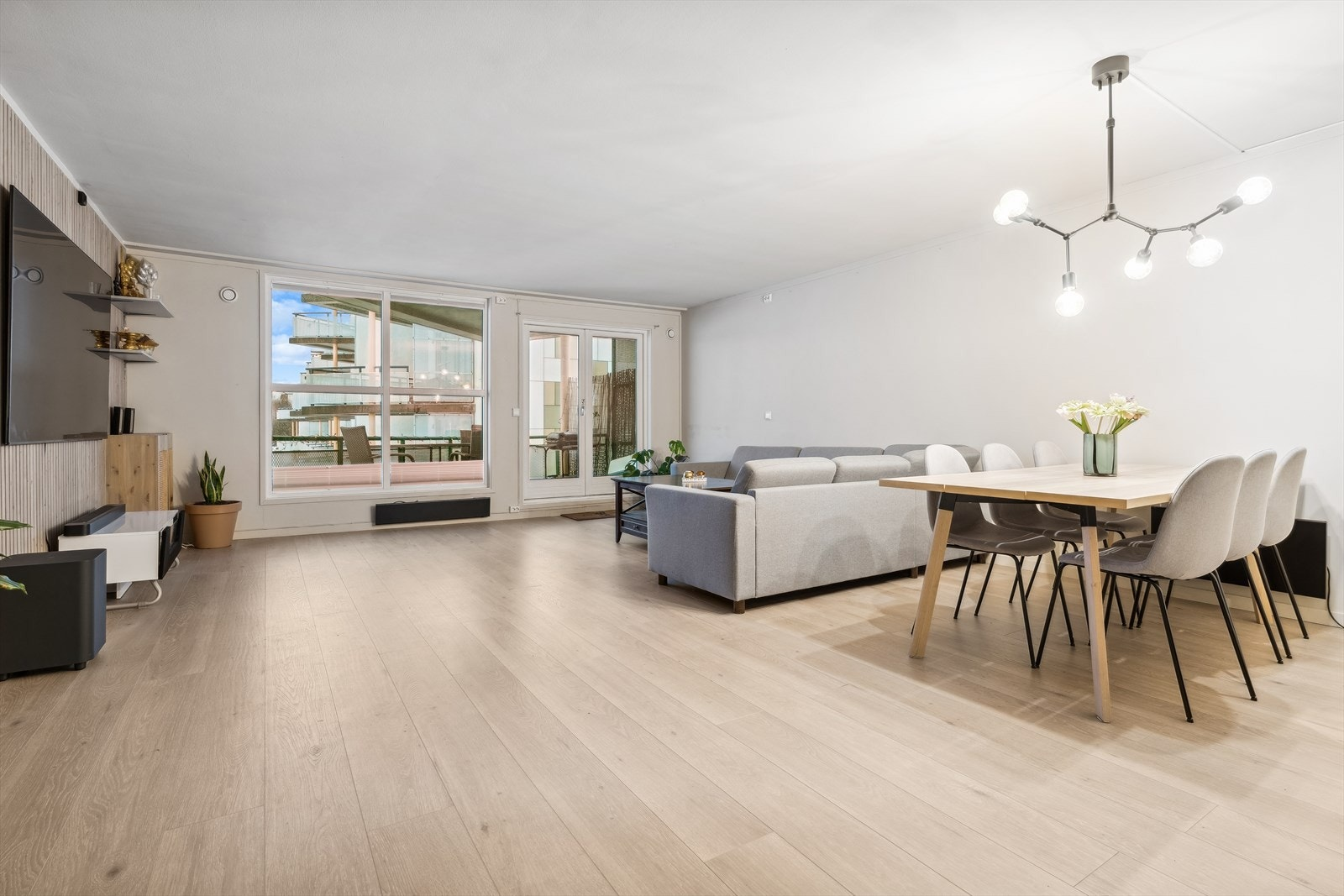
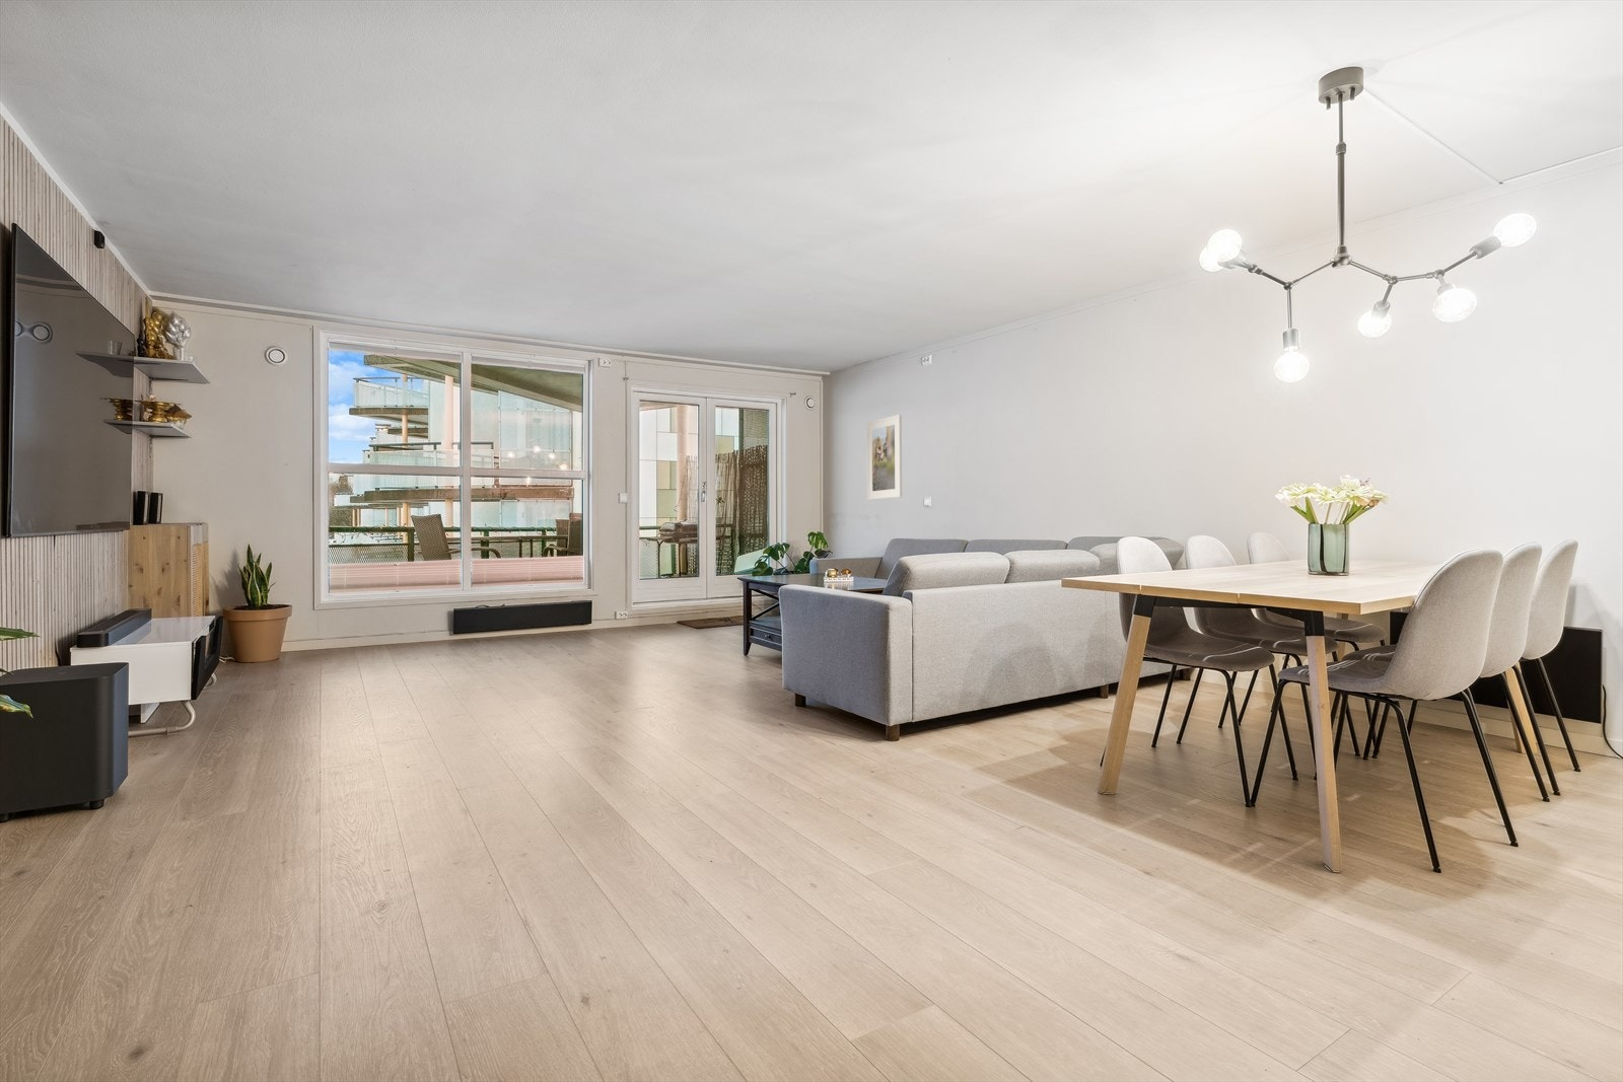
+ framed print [866,414,903,501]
